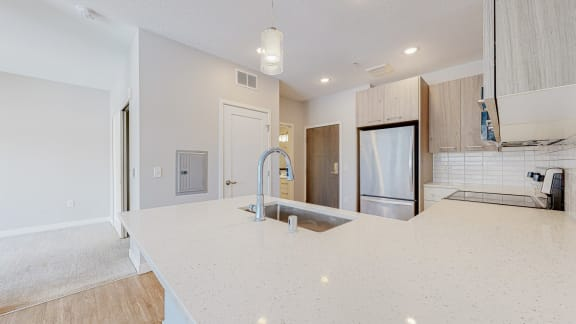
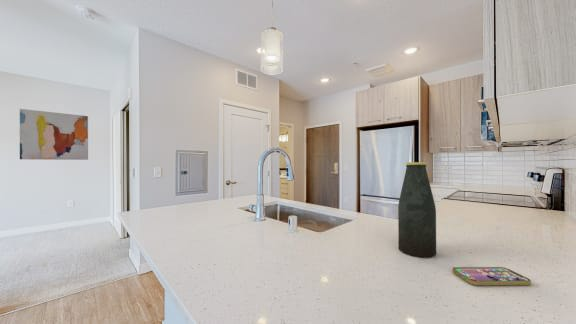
+ bottle [397,161,437,259]
+ wall art [19,108,89,161]
+ smartphone [451,266,532,286]
